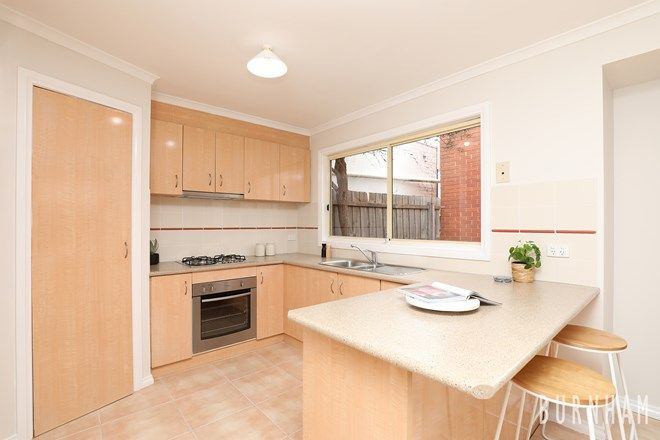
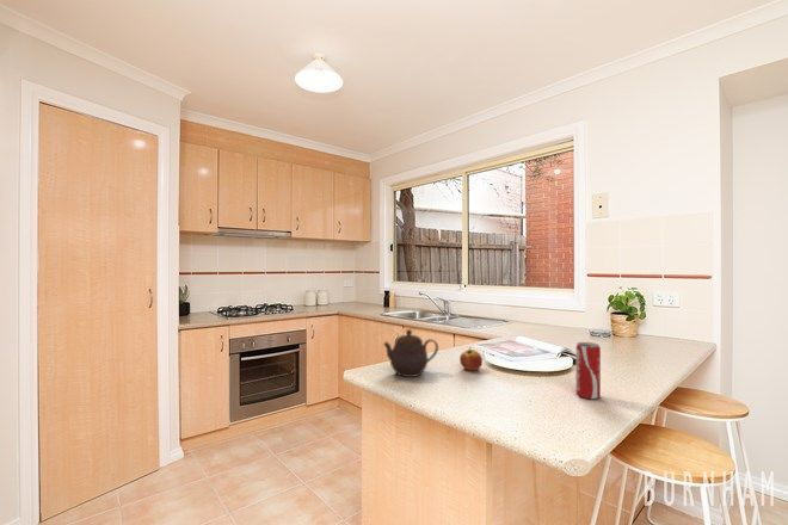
+ apple [458,346,484,371]
+ teapot [382,328,439,378]
+ beverage can [575,341,602,400]
